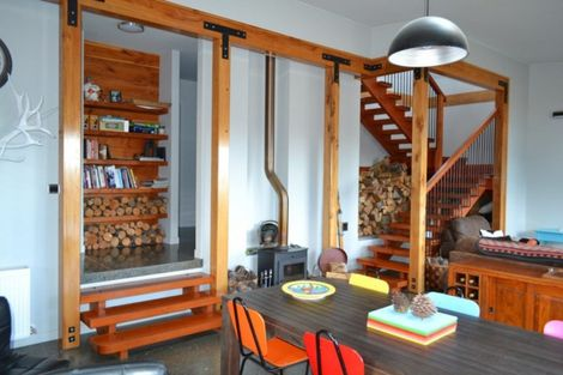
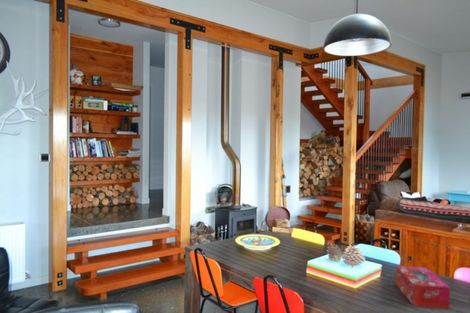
+ tissue box [395,265,451,310]
